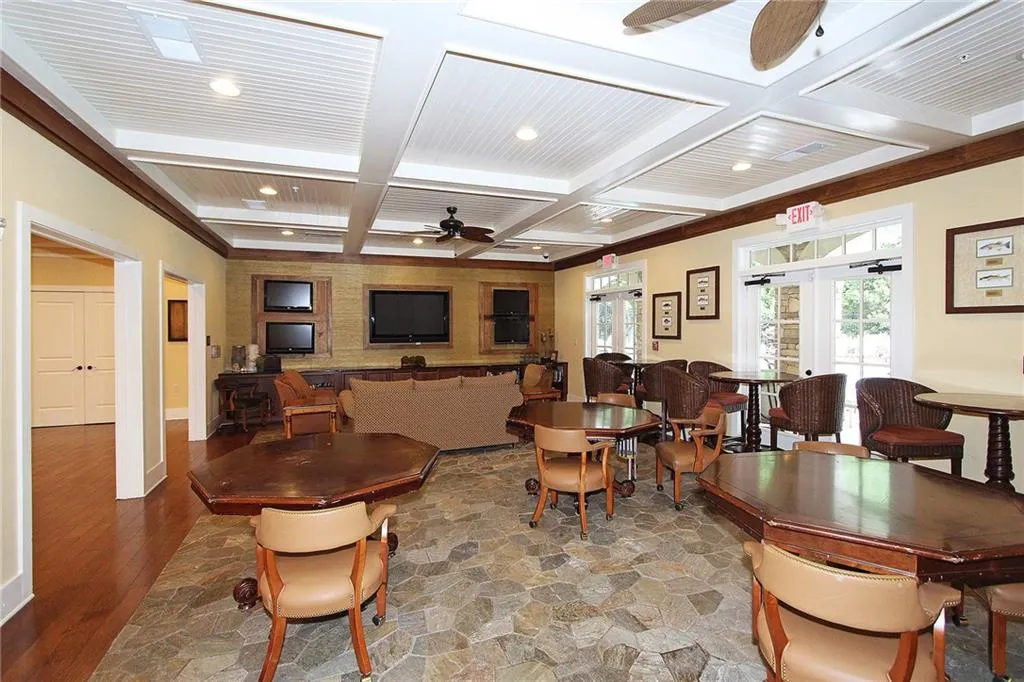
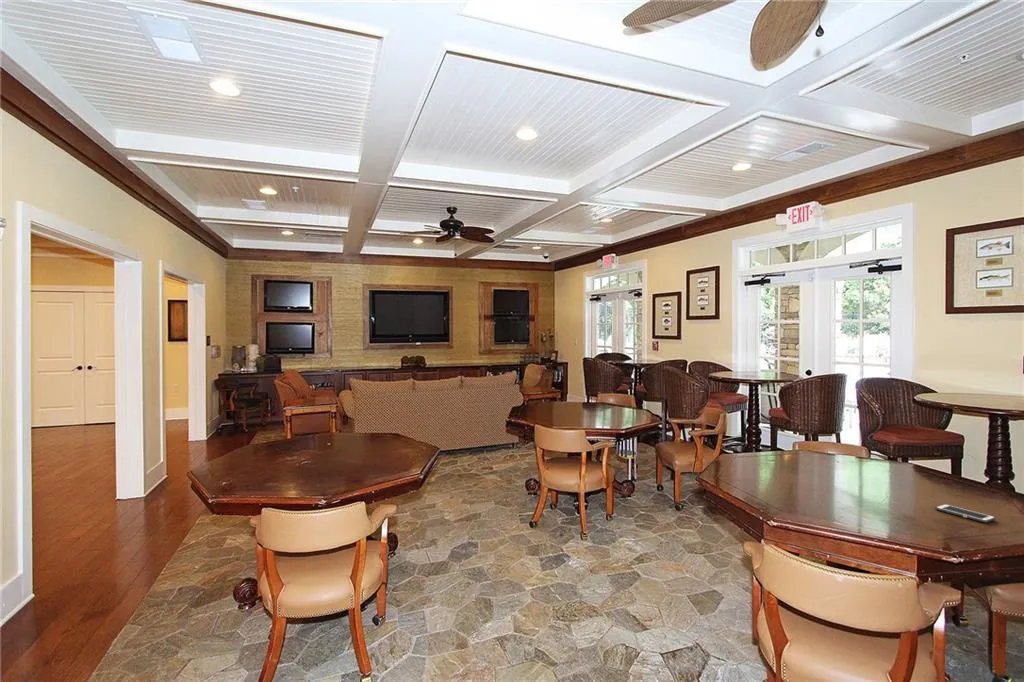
+ cell phone [934,503,996,524]
